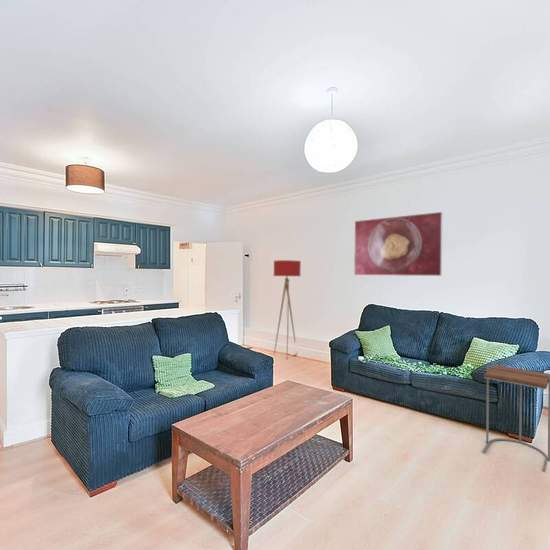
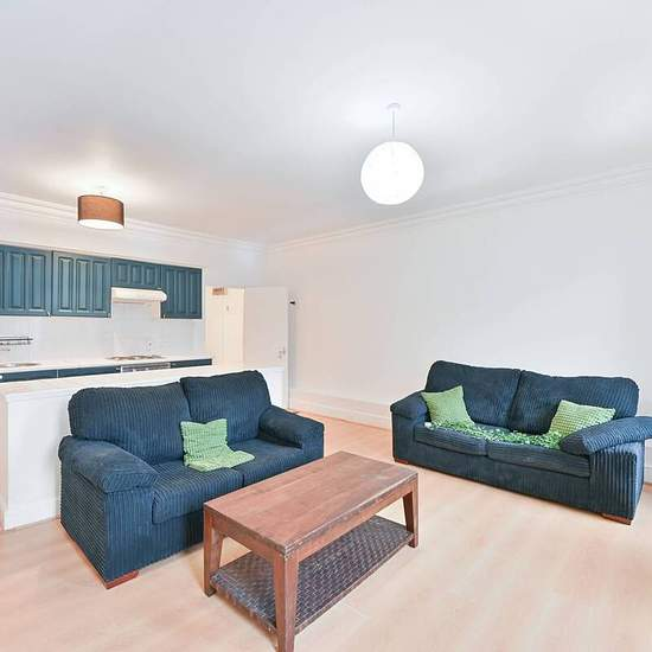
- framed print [353,211,444,277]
- floor lamp [273,259,302,360]
- side table [482,364,550,473]
